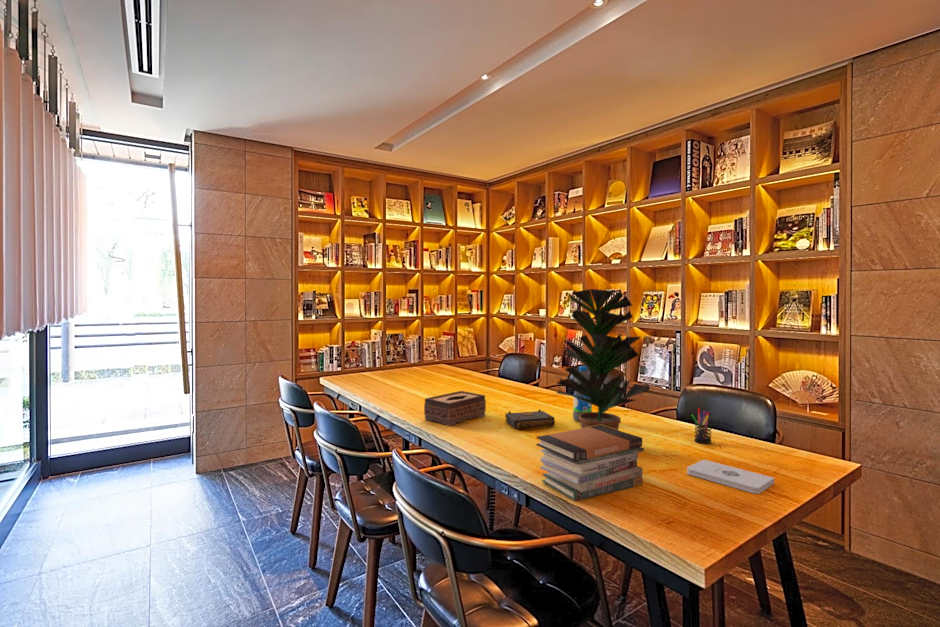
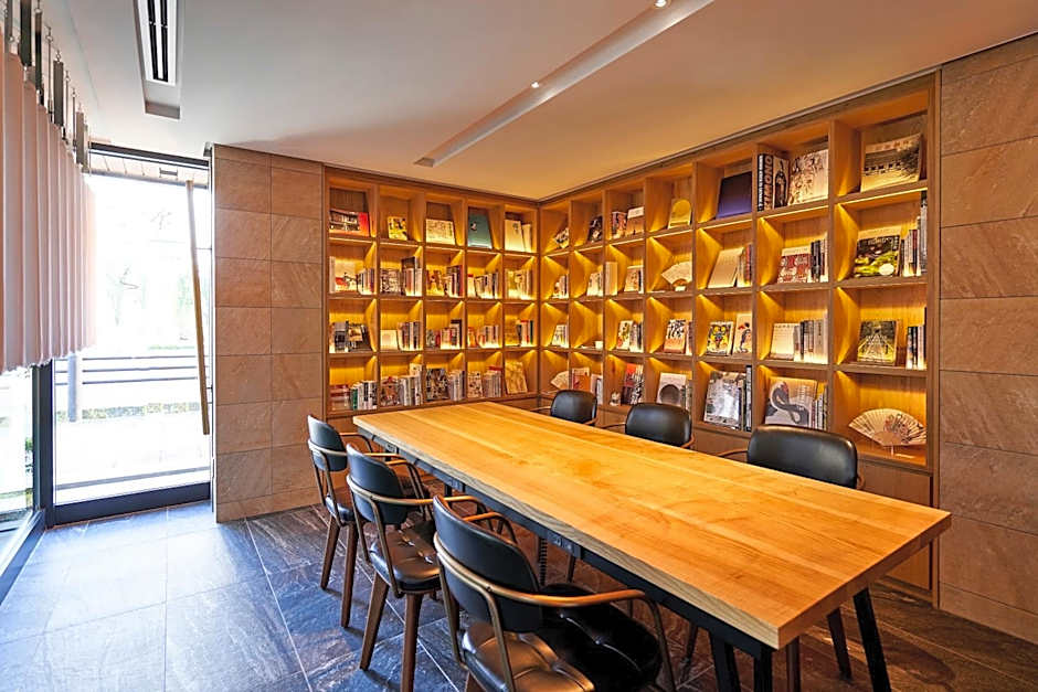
- book stack [536,425,645,502]
- book [504,408,556,430]
- tissue box [423,390,487,427]
- pen holder [690,407,713,445]
- notepad [686,459,775,495]
- potted plant [555,288,651,430]
- water bottle [572,365,593,423]
